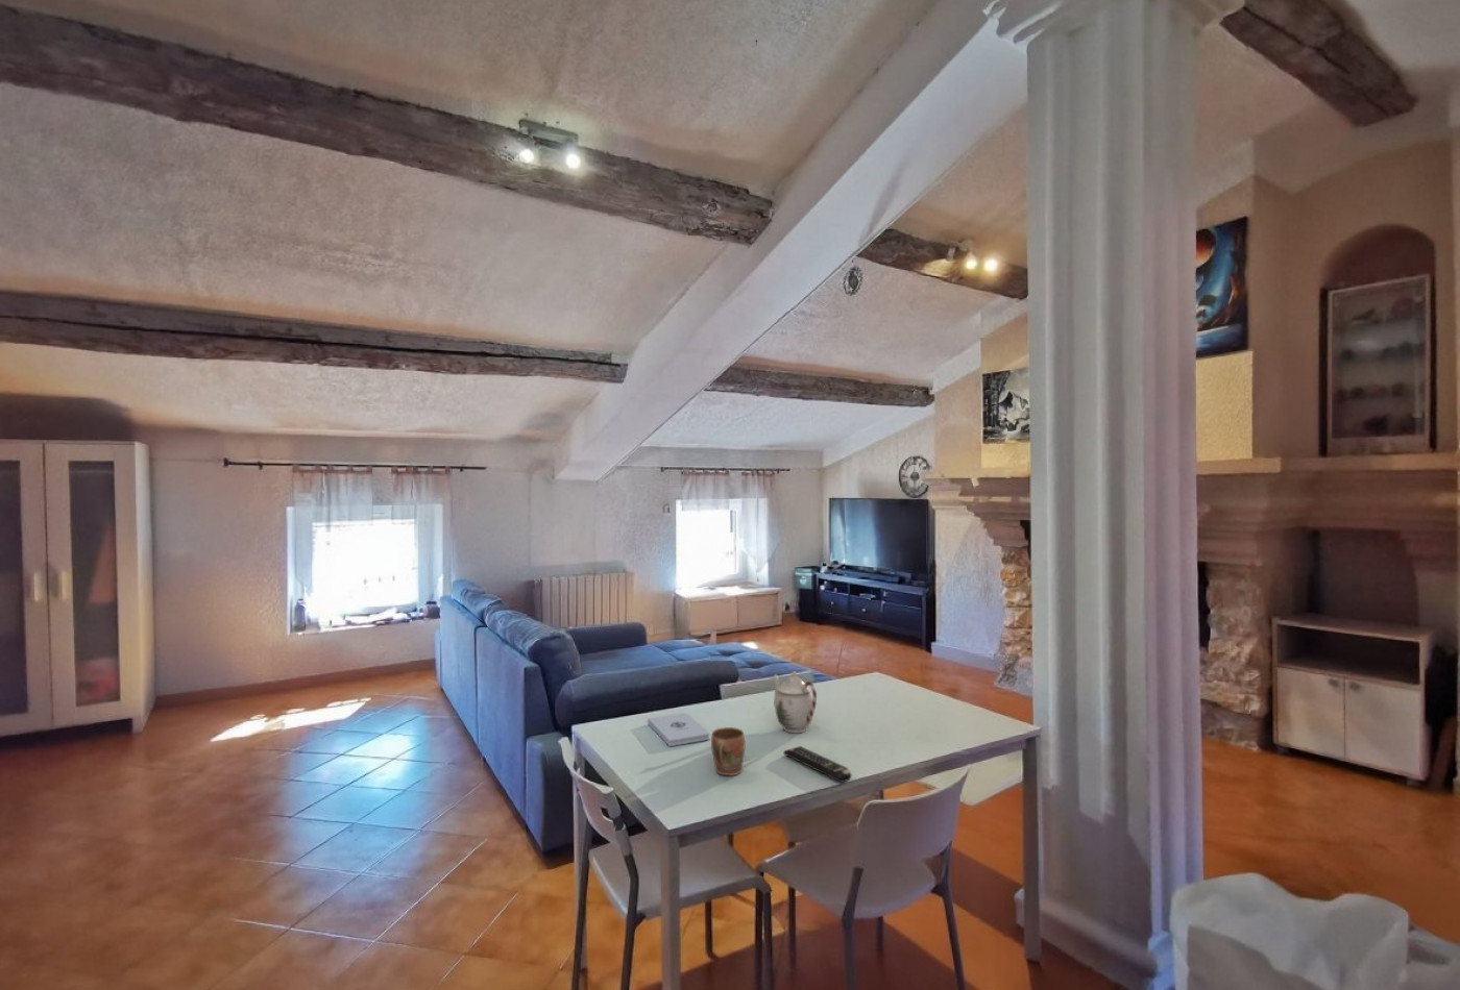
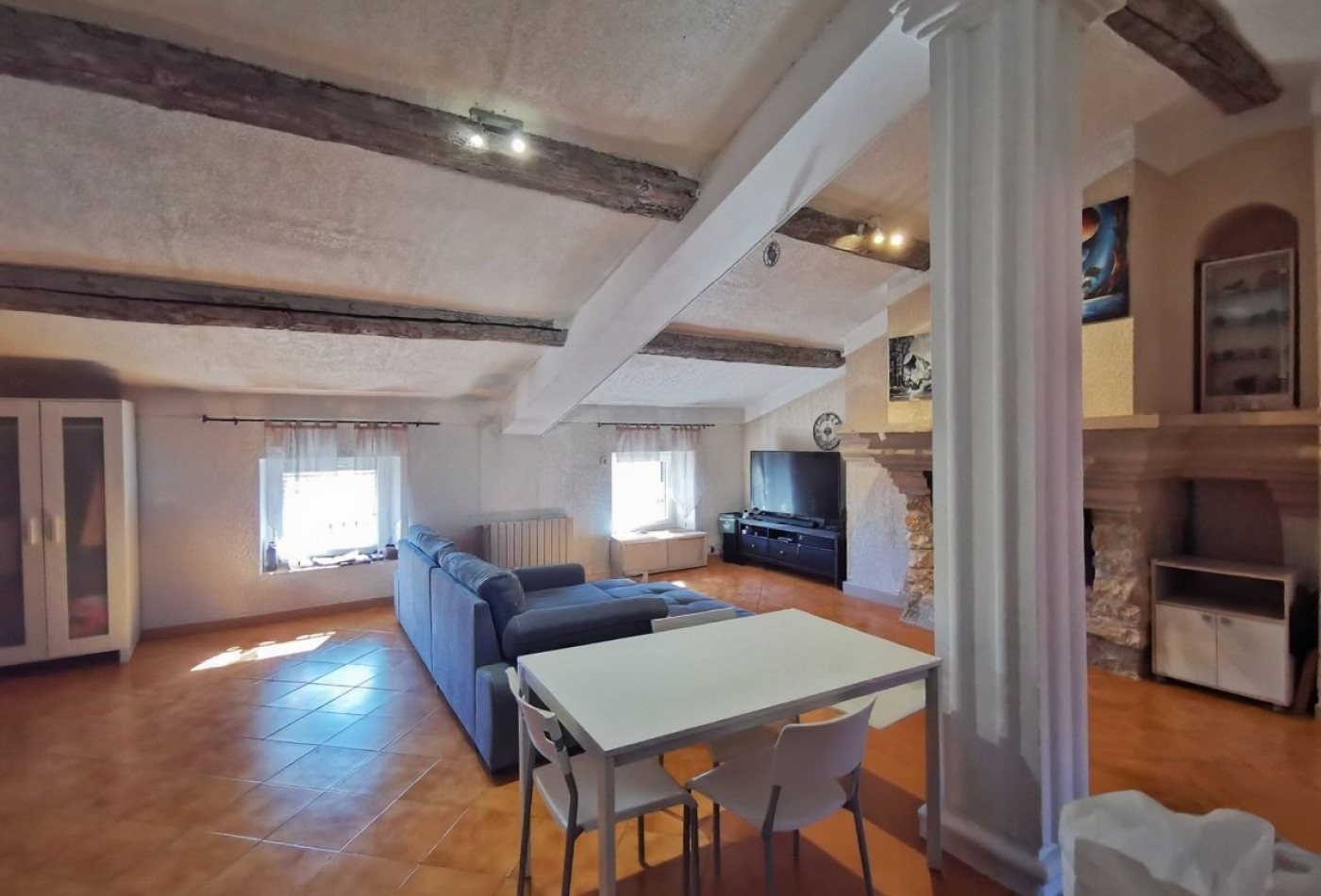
- teapot [771,670,818,734]
- remote control [782,745,852,783]
- notepad [647,712,711,747]
- mug [711,726,747,777]
